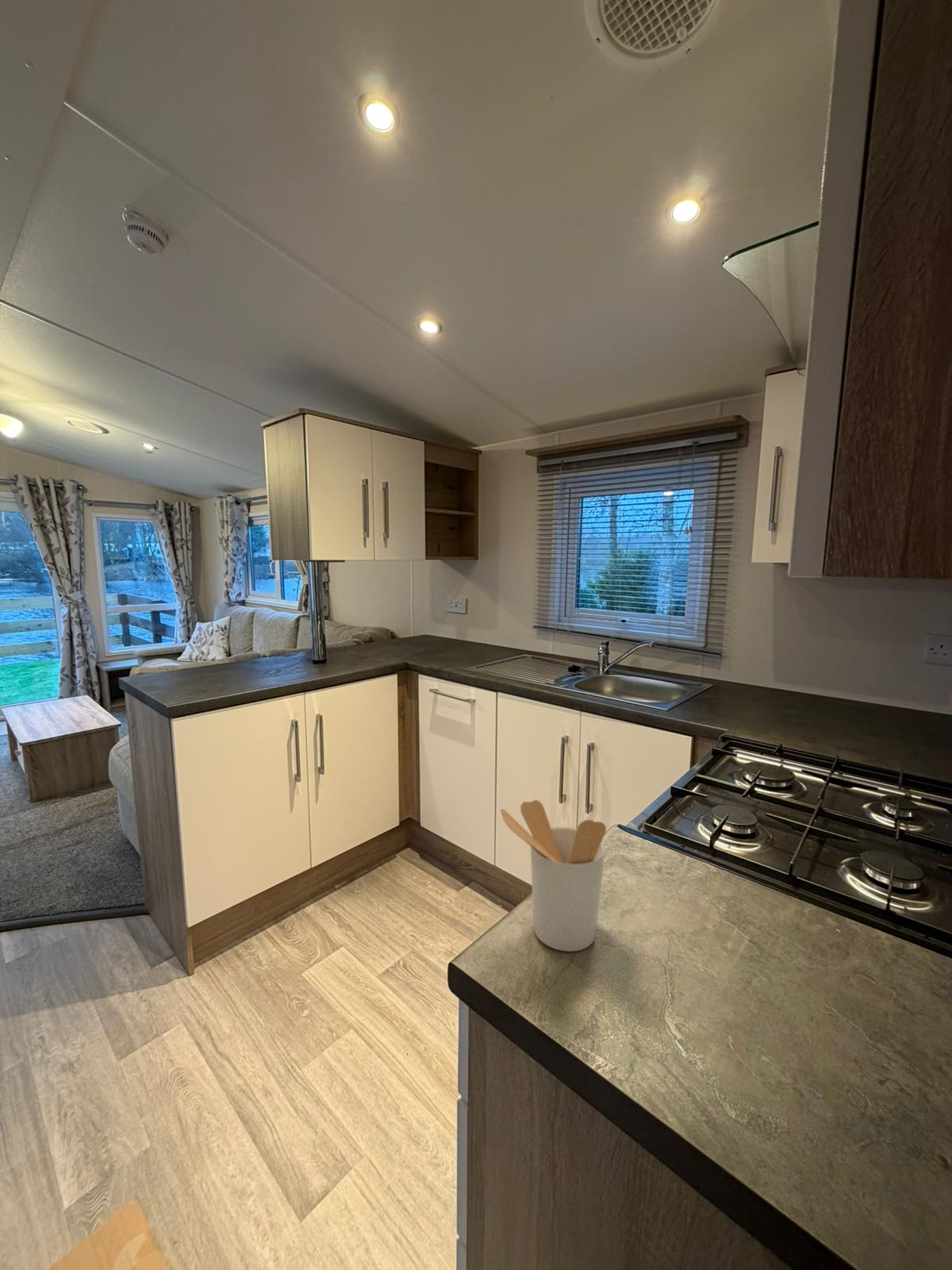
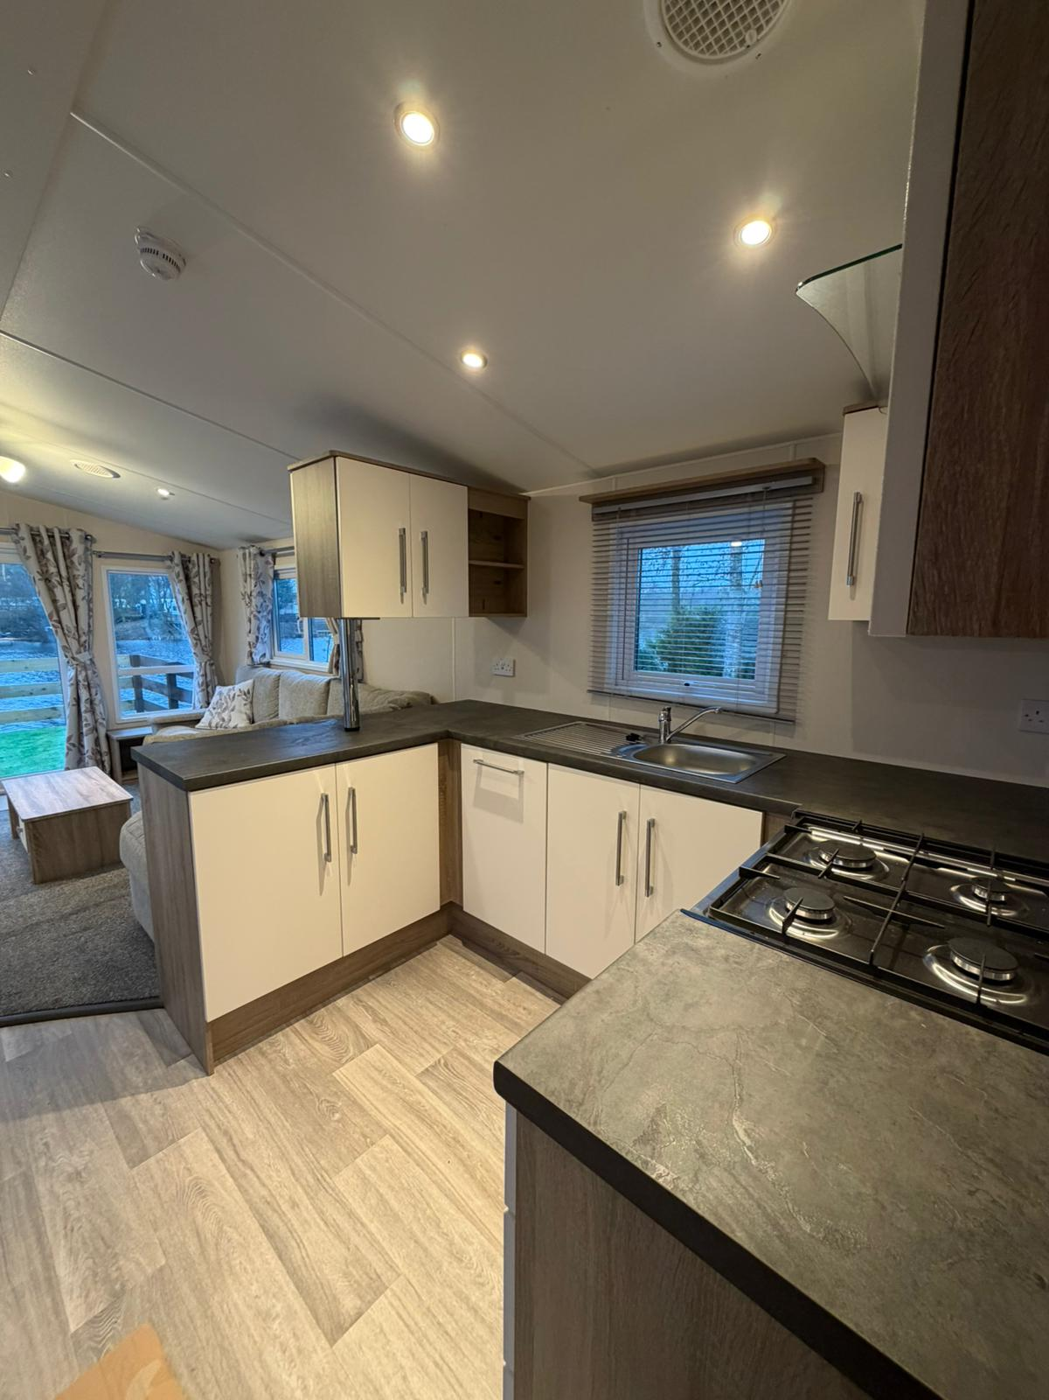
- utensil holder [500,799,607,952]
